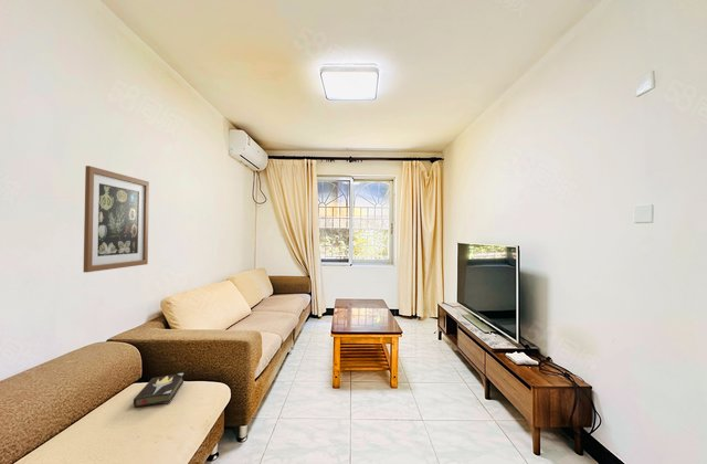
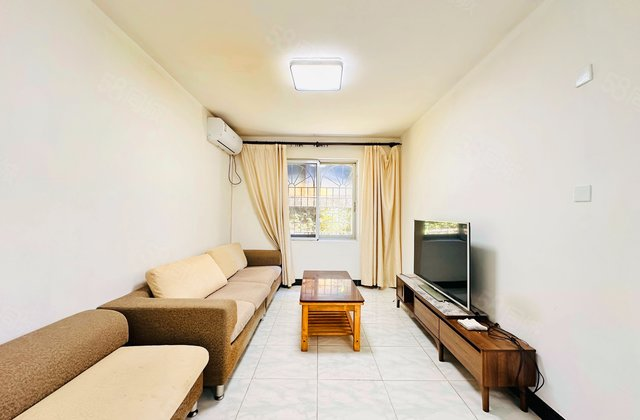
- hardback book [133,372,184,409]
- wall art [83,165,150,274]
